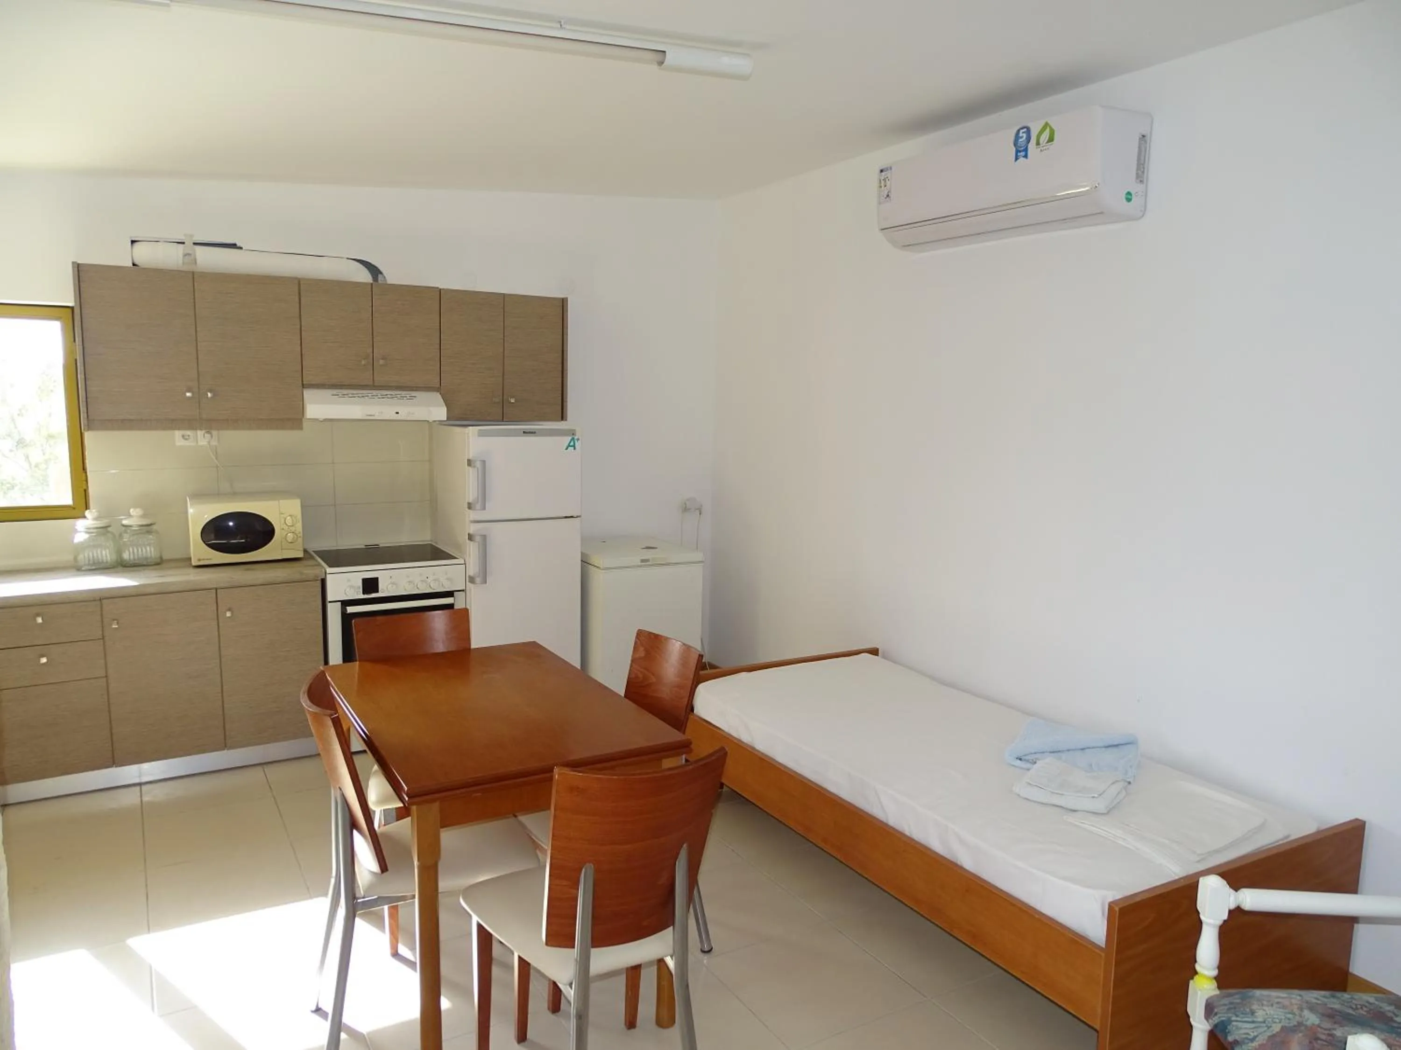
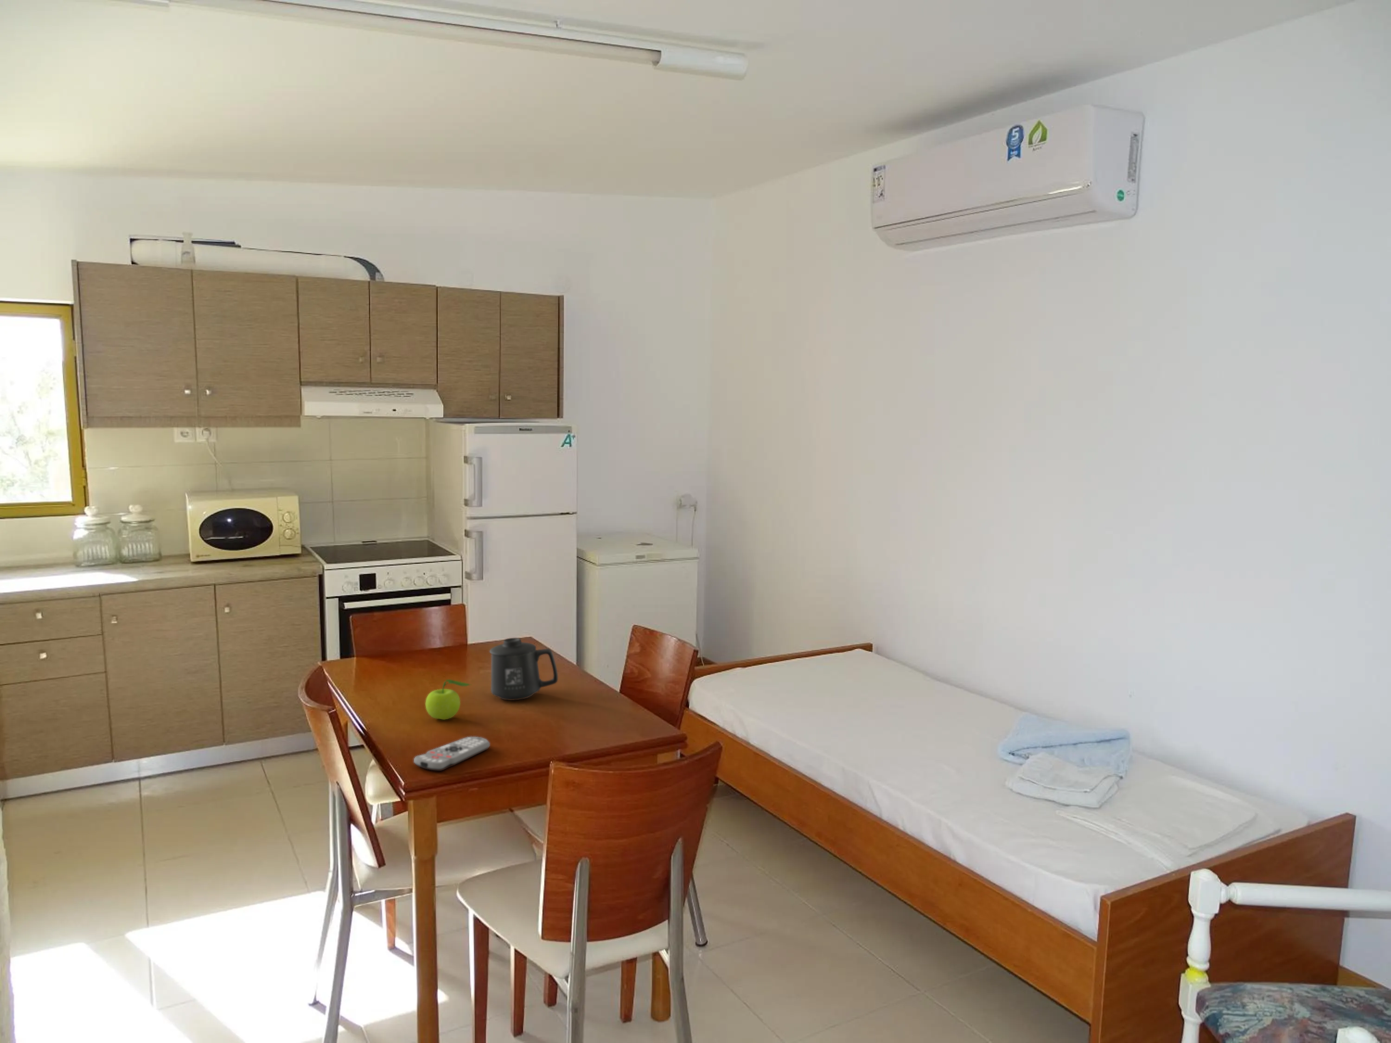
+ fruit [425,678,472,721]
+ mug [490,638,559,701]
+ remote control [413,736,490,771]
